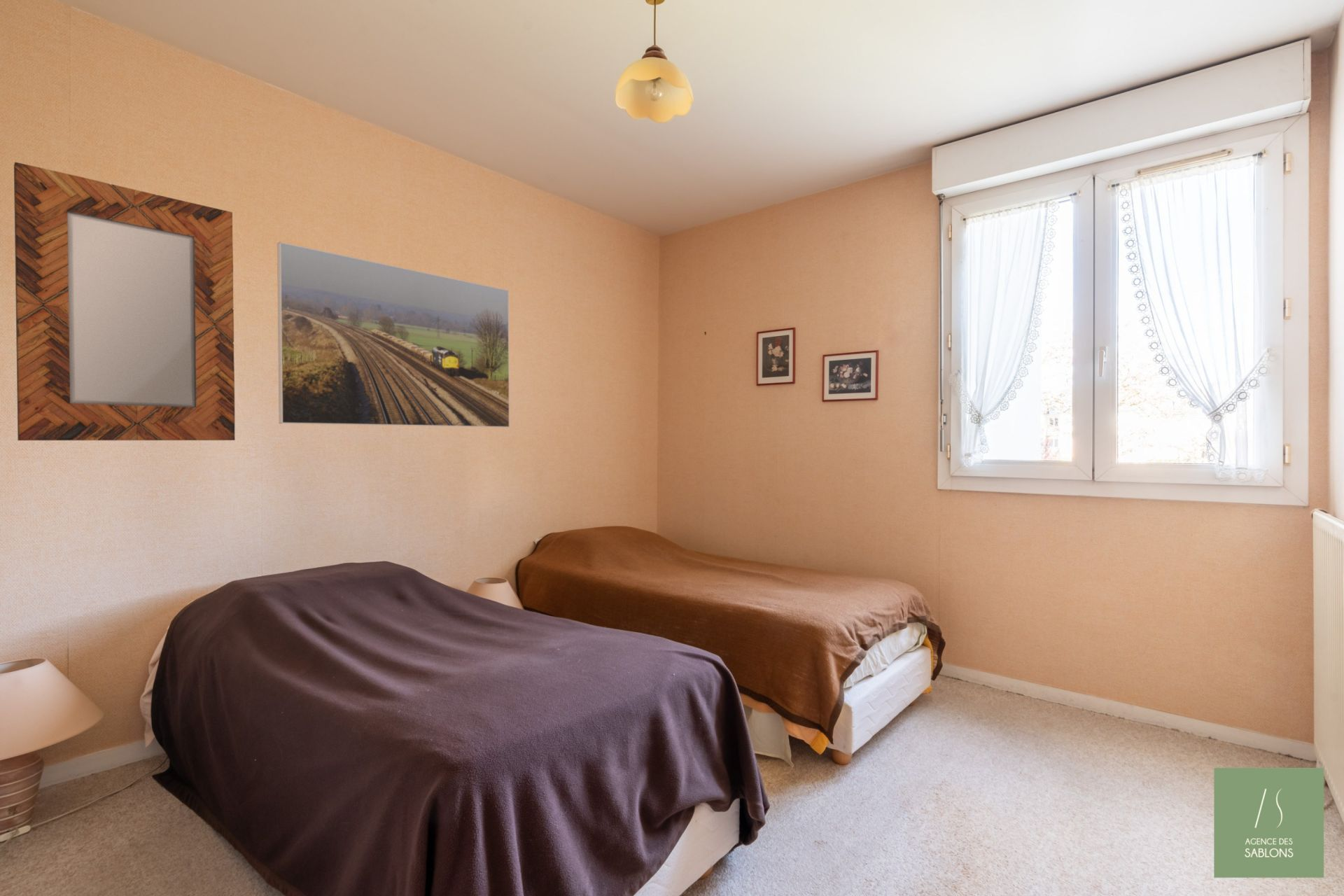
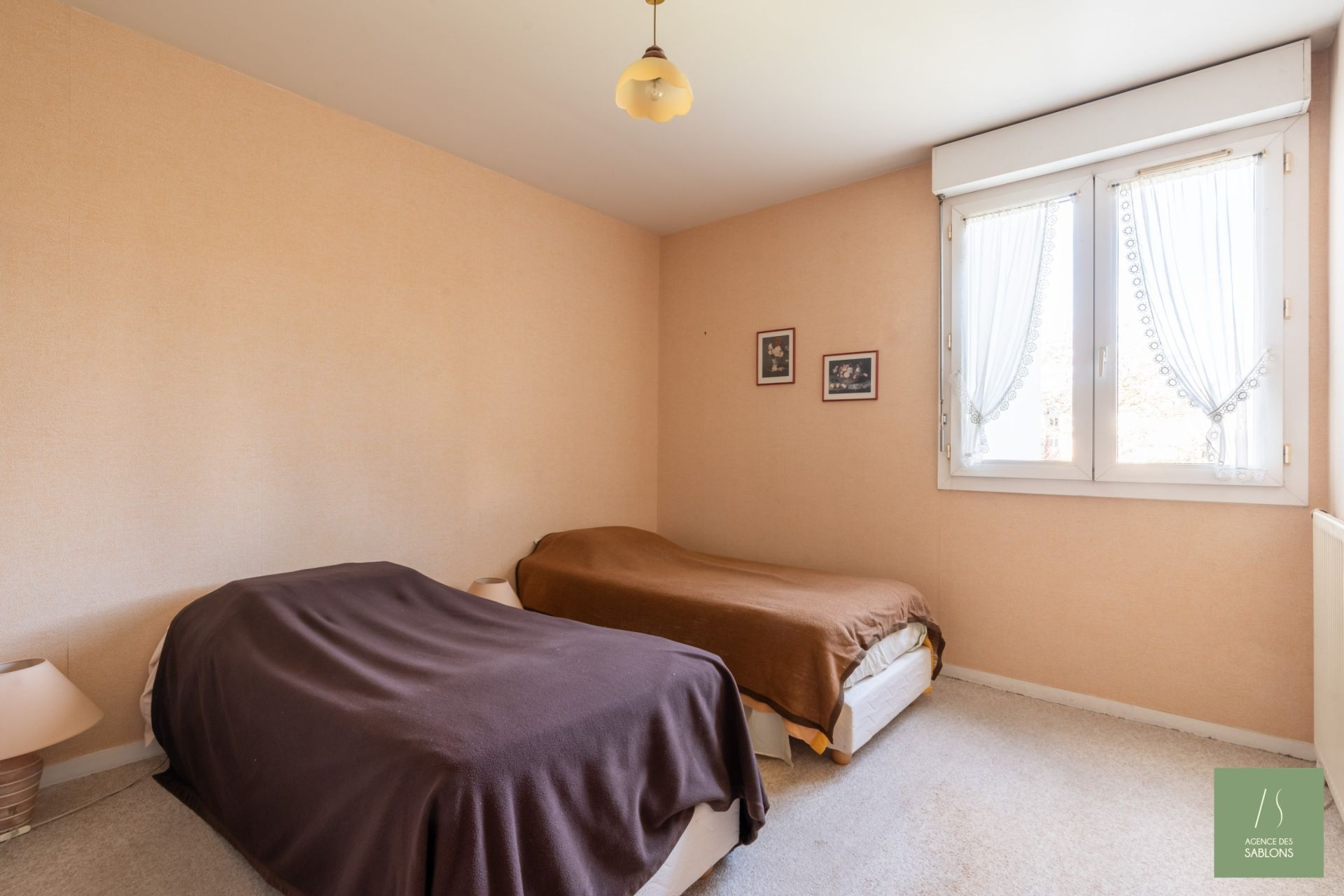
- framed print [276,241,510,428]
- home mirror [13,161,236,441]
